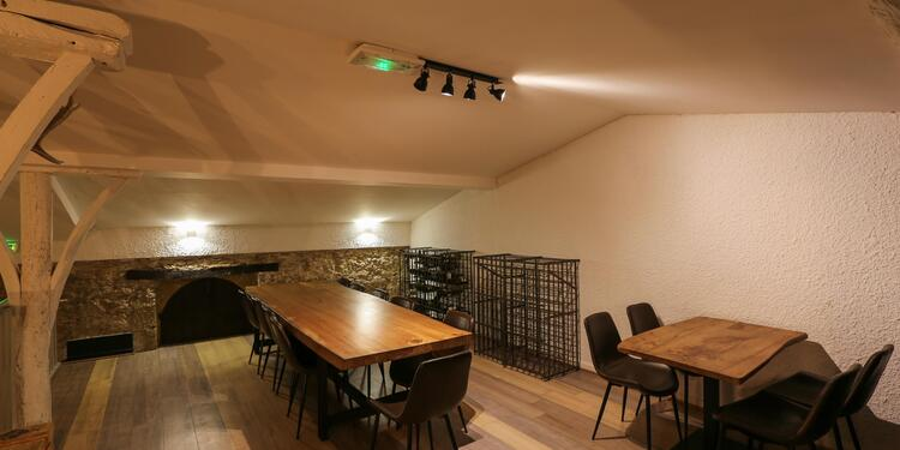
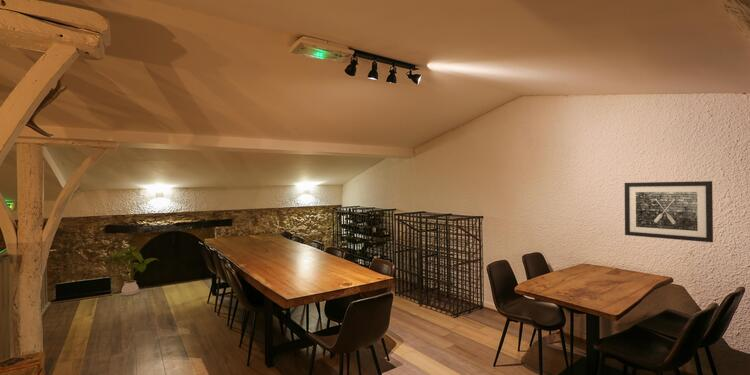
+ house plant [103,246,159,296]
+ wall art [624,180,714,243]
